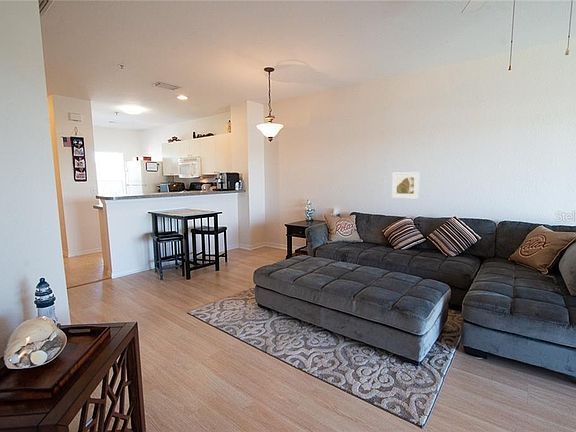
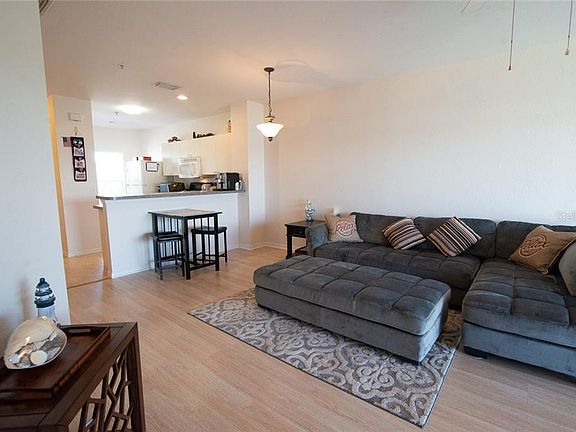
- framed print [391,171,421,200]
